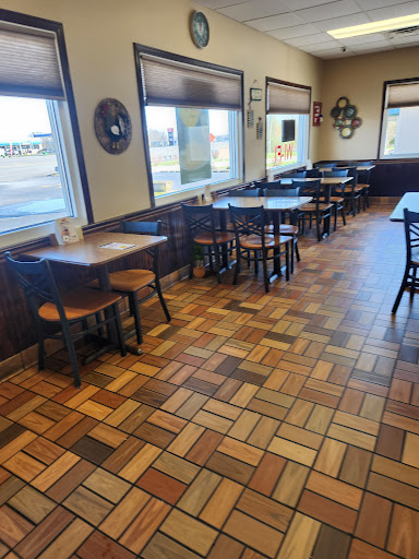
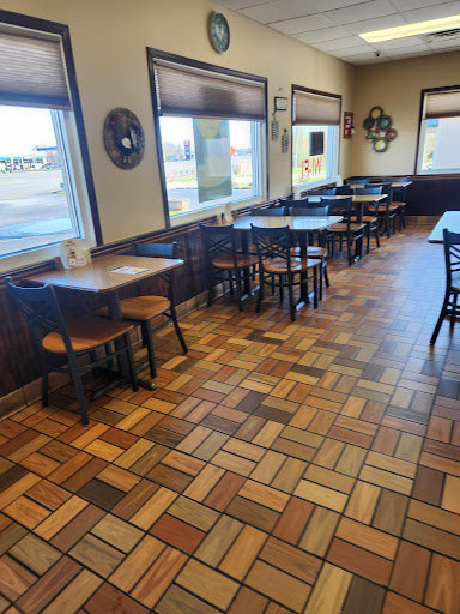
- potted plant [187,242,207,280]
